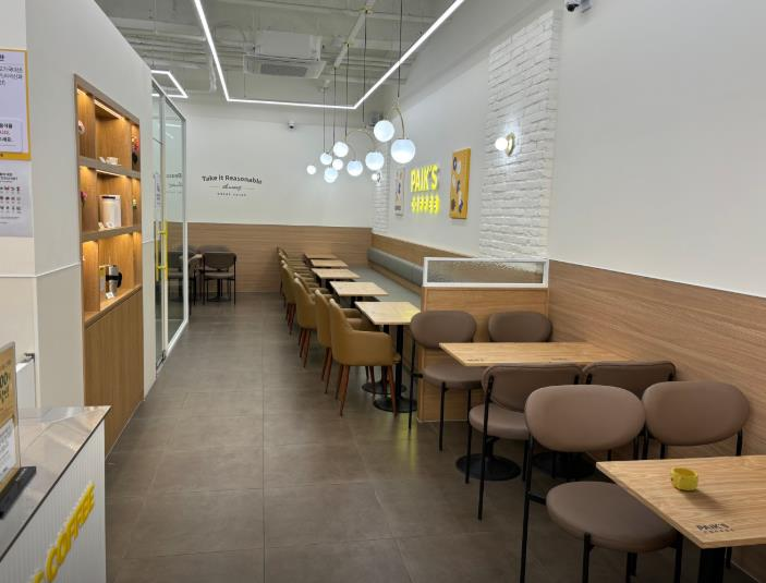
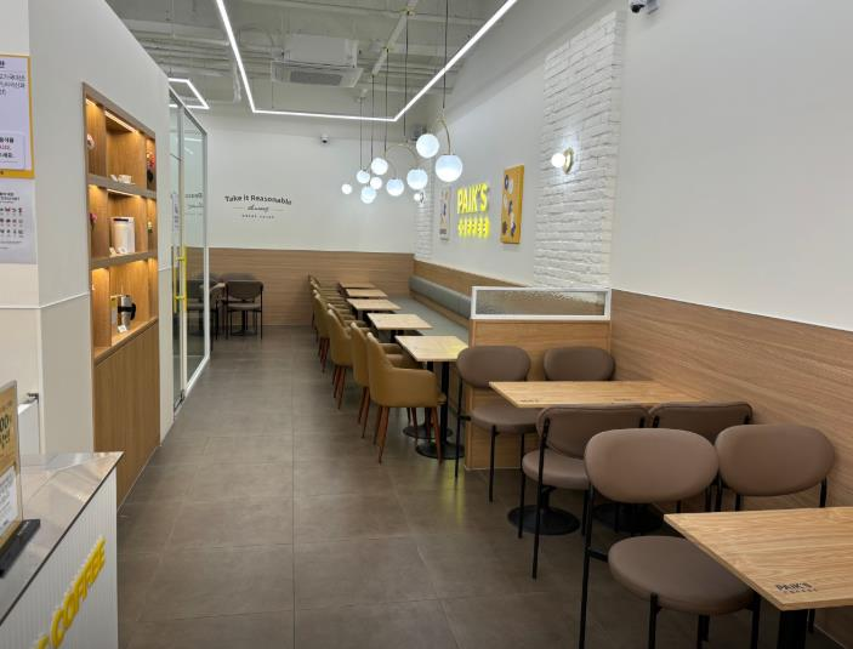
- cup [669,466,700,491]
